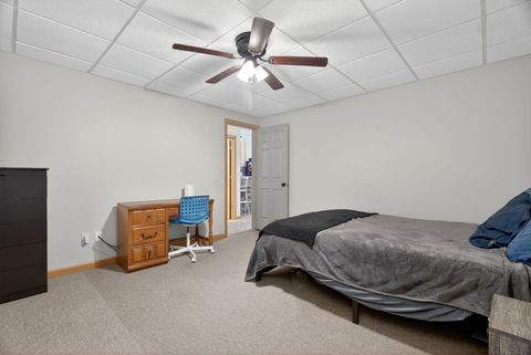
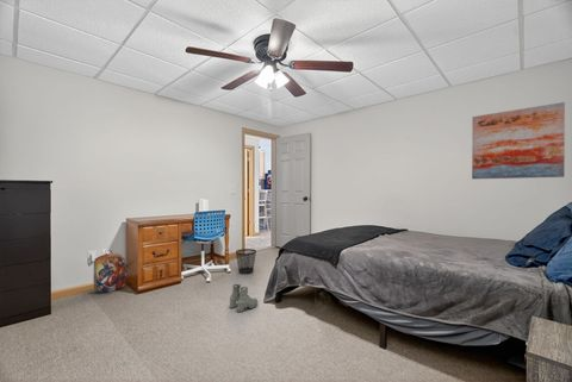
+ wall art [471,101,566,180]
+ boots [229,283,259,313]
+ wastebasket [235,248,257,275]
+ backpack [93,249,128,294]
